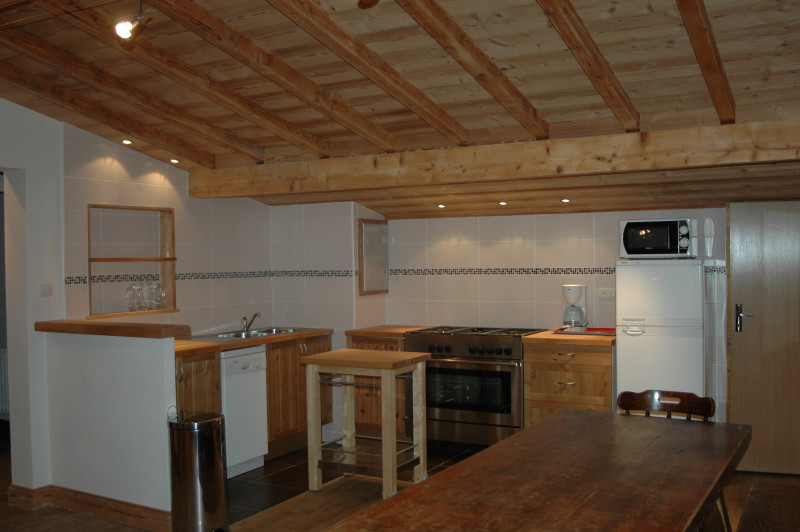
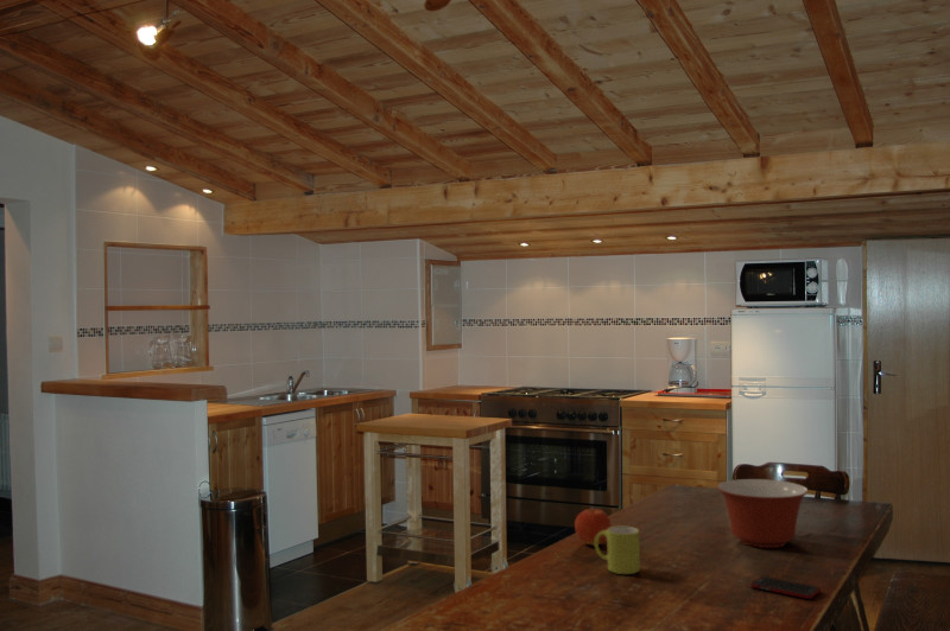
+ cell phone [749,575,822,600]
+ mug [594,525,641,575]
+ fruit [574,508,612,547]
+ mixing bowl [716,478,810,549]
